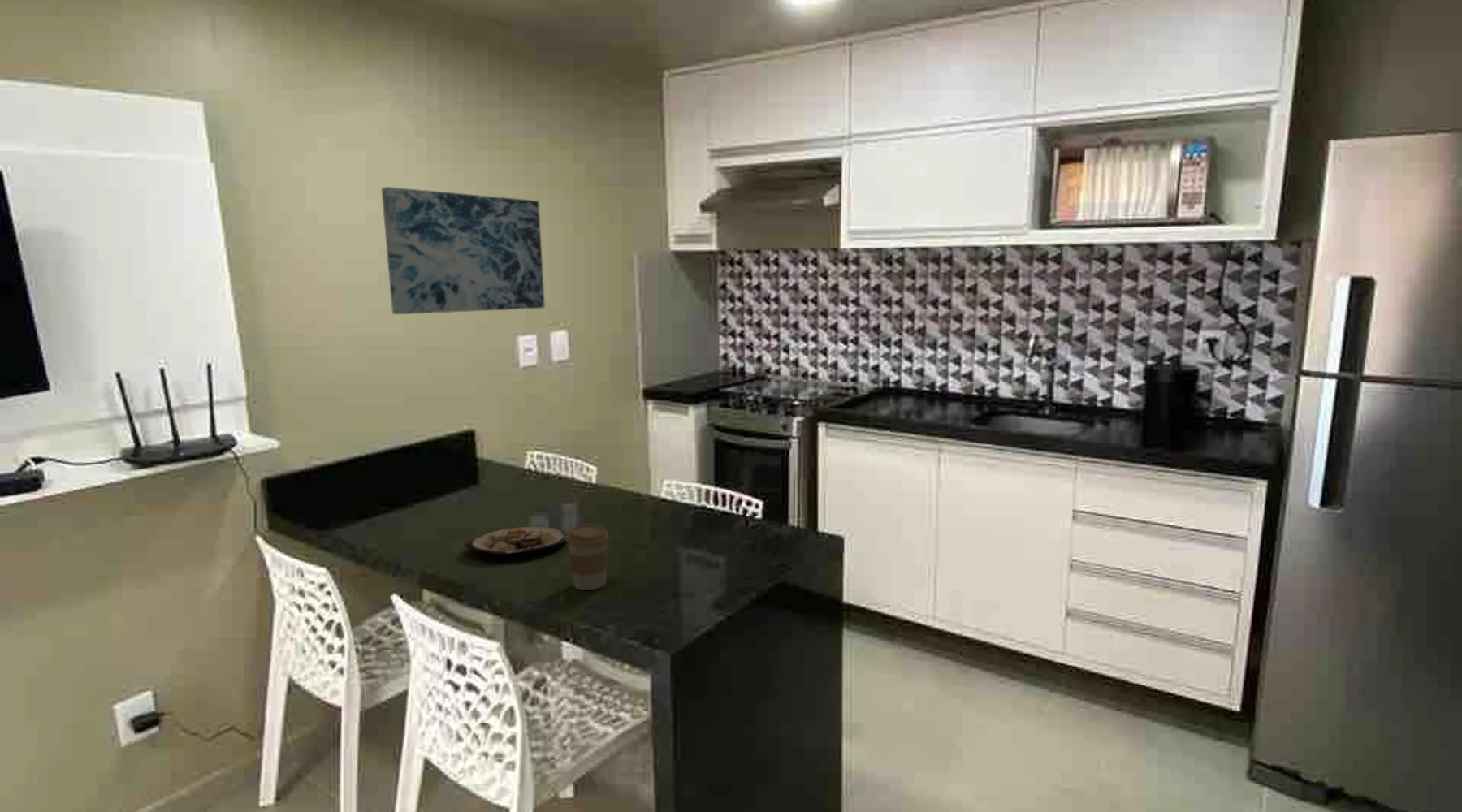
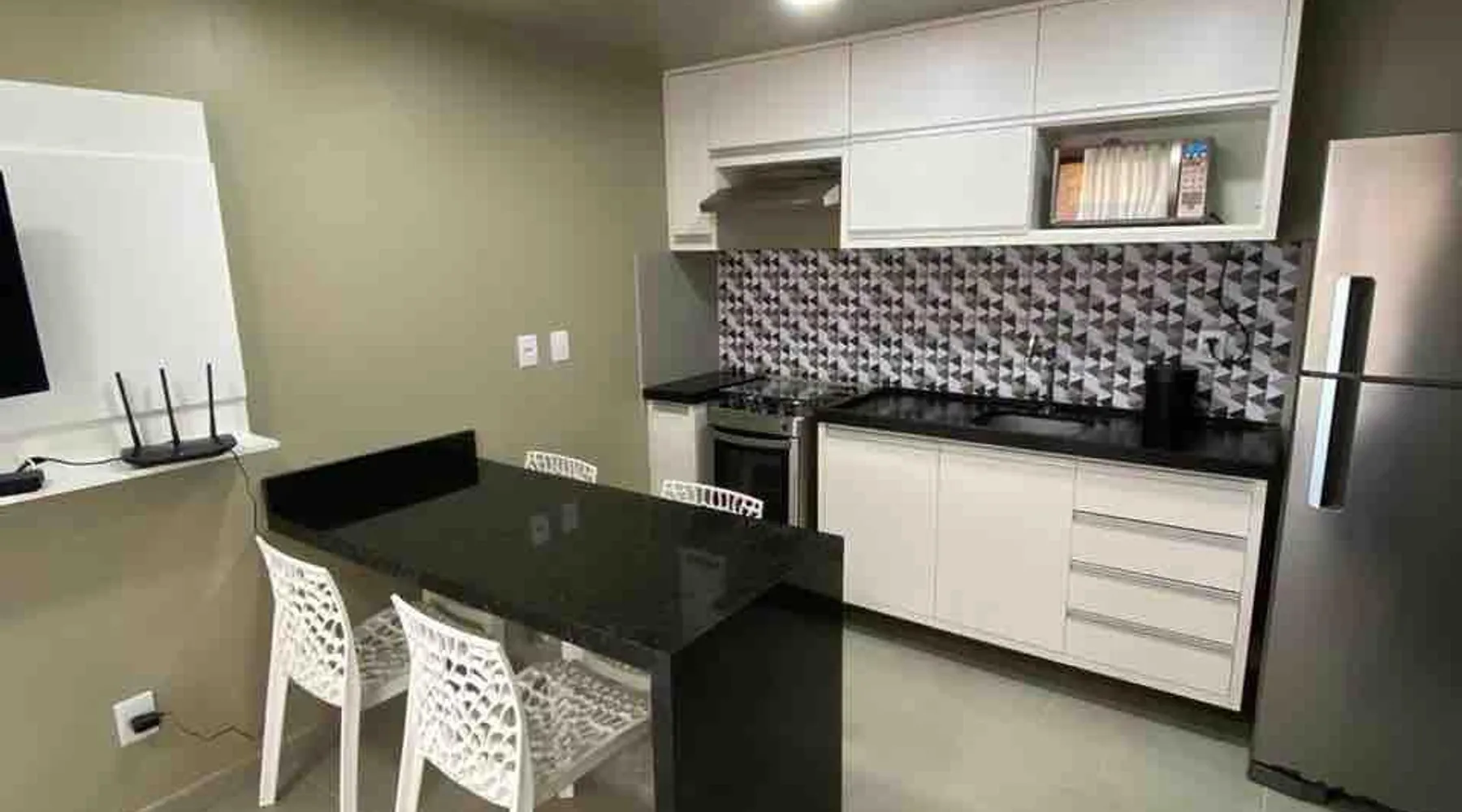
- wall art [381,186,546,315]
- food plate [463,525,567,555]
- coffee cup [565,523,610,591]
